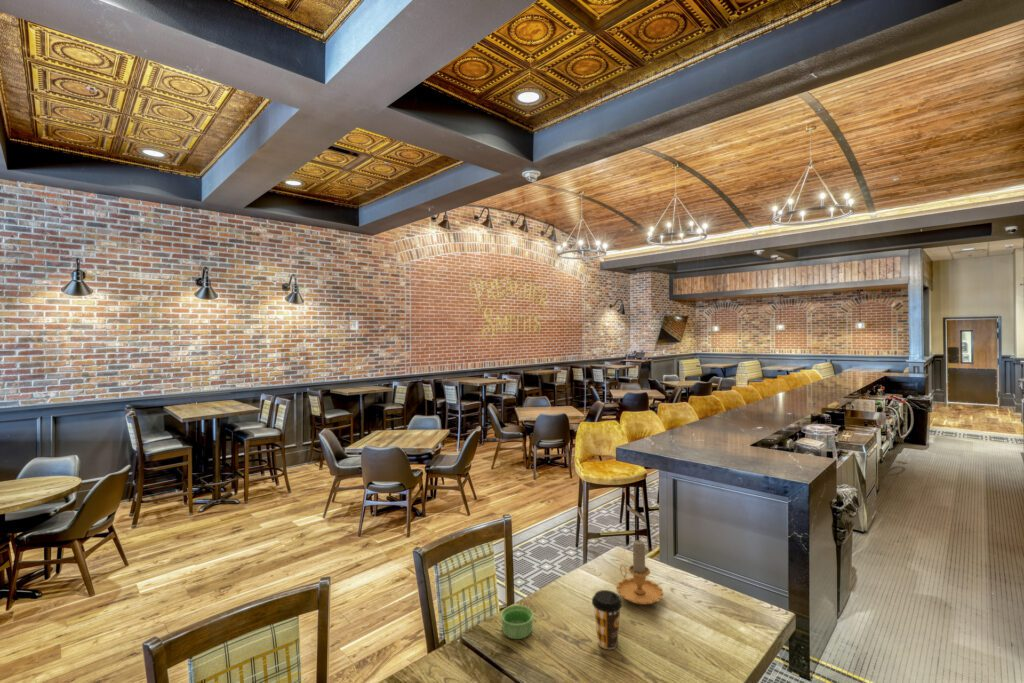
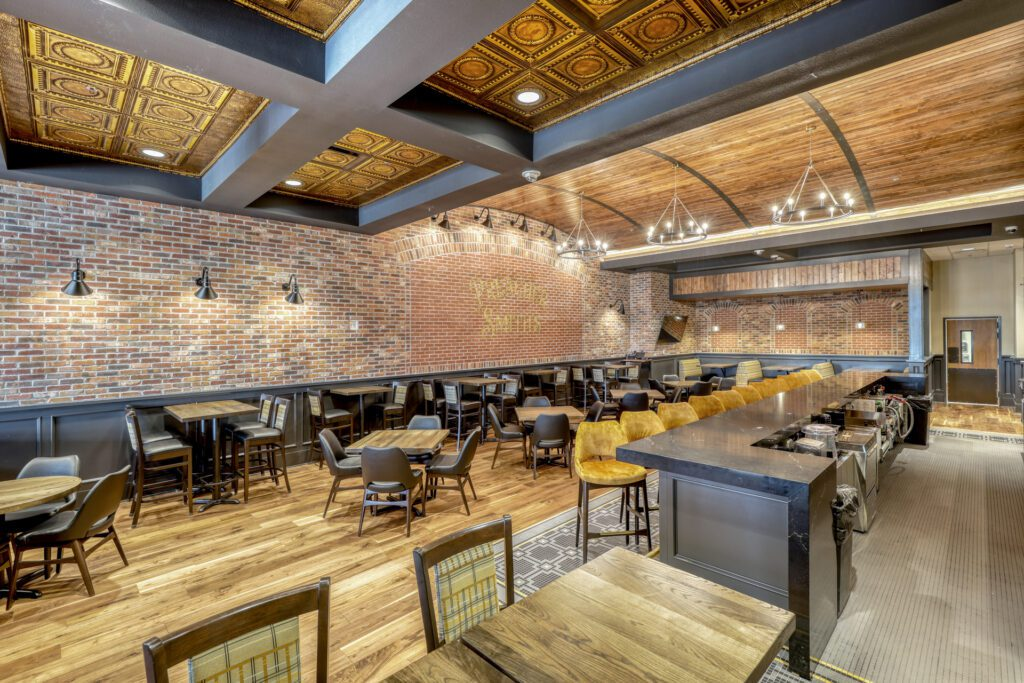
- ramekin [500,604,535,640]
- coffee cup [591,589,623,650]
- candle [615,539,664,606]
